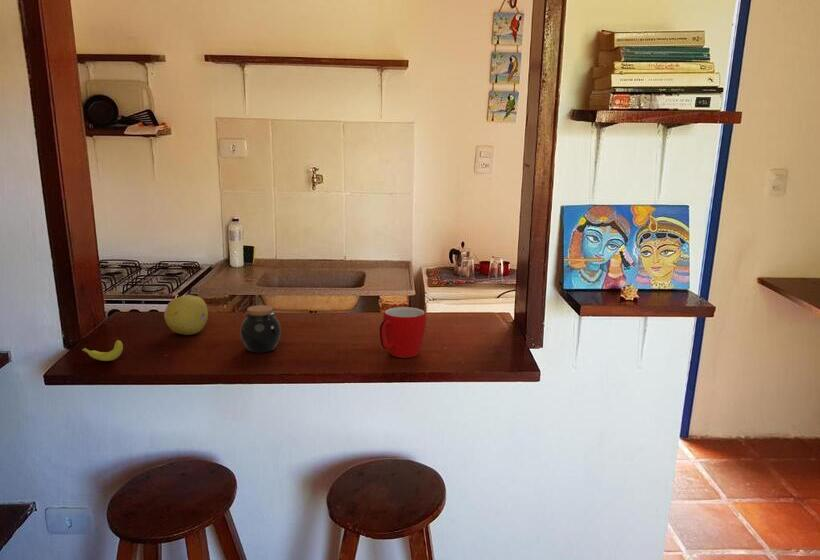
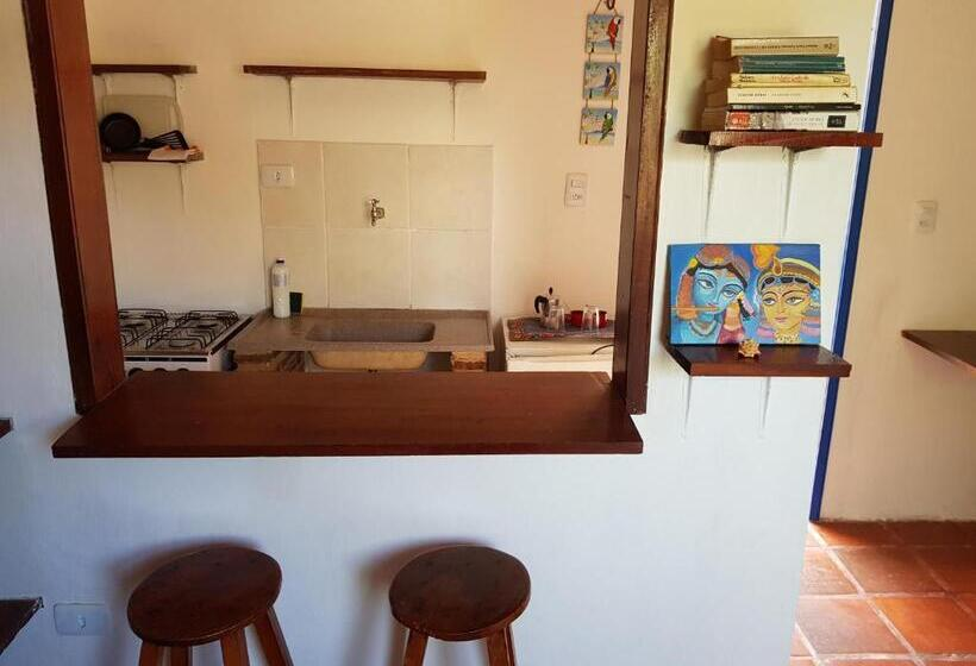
- banana [81,339,124,362]
- fruit [163,294,209,336]
- mug [379,306,427,358]
- jar [240,304,282,353]
